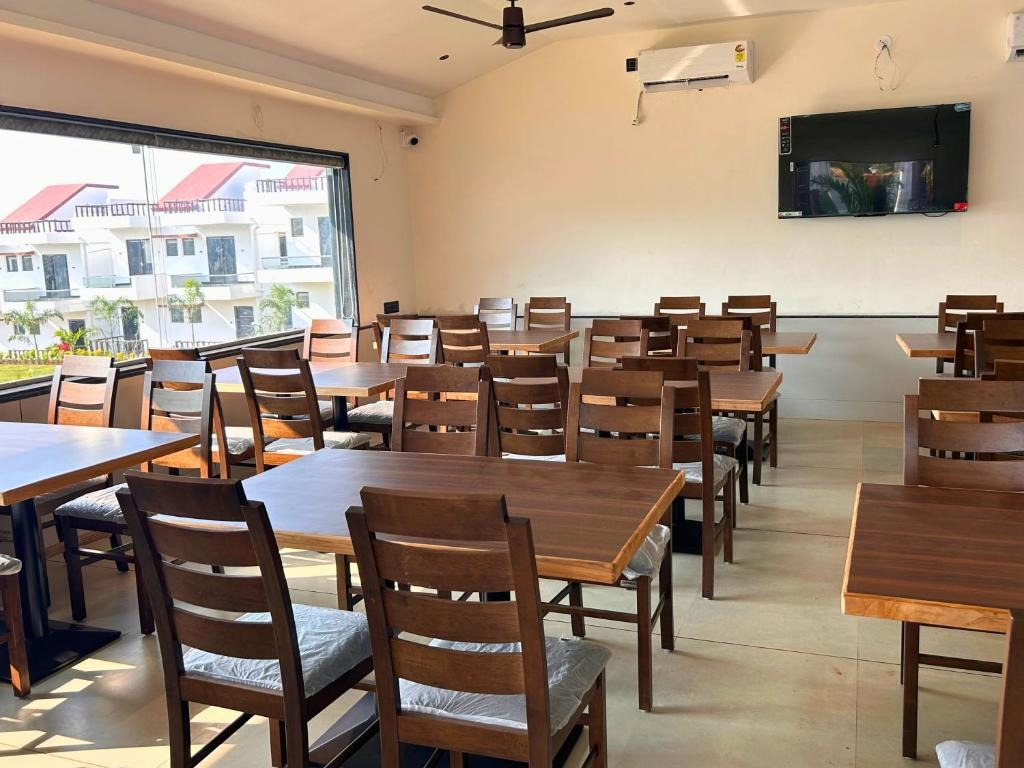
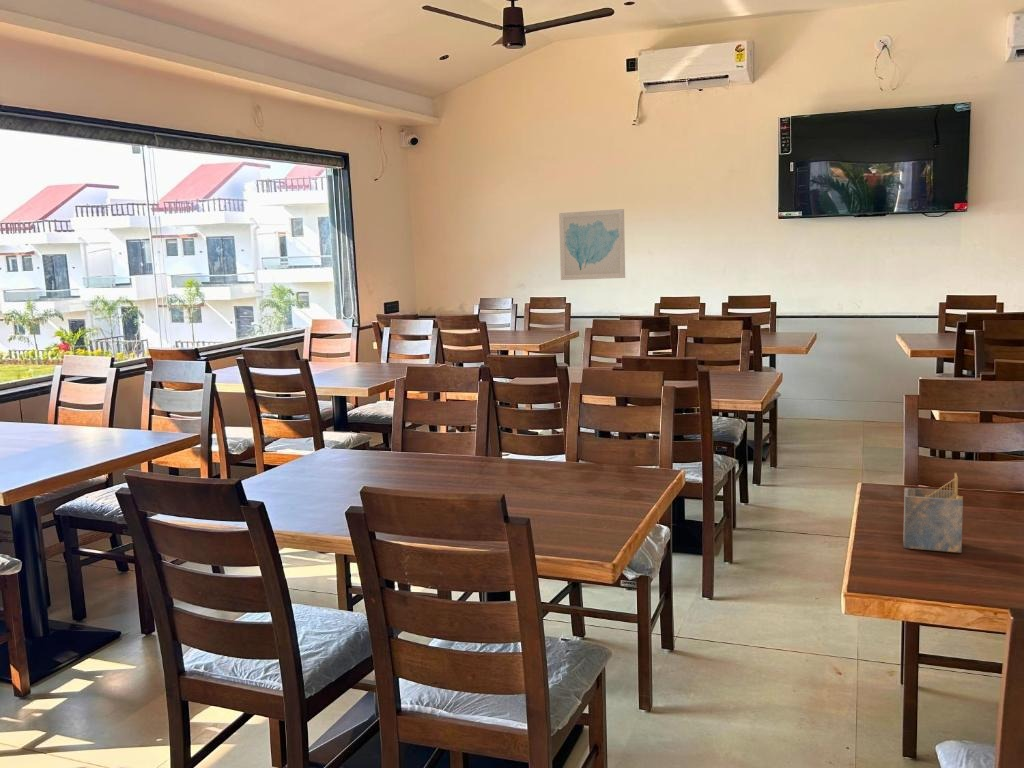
+ wall art [558,208,626,281]
+ napkin holder [903,472,964,554]
